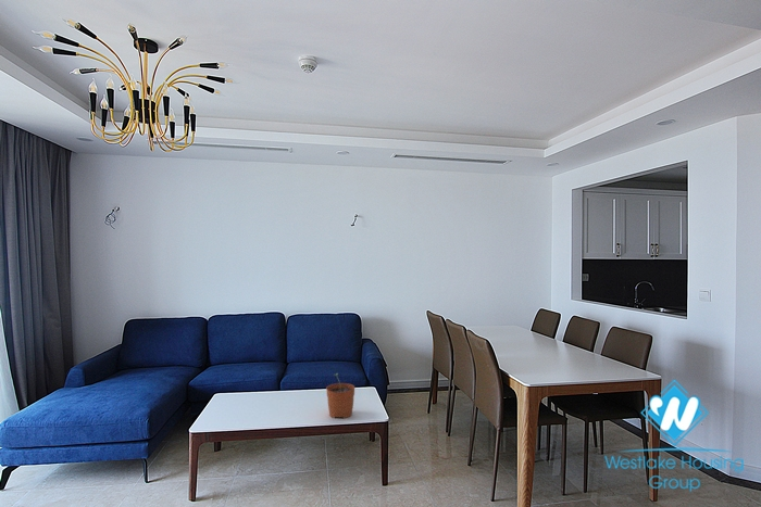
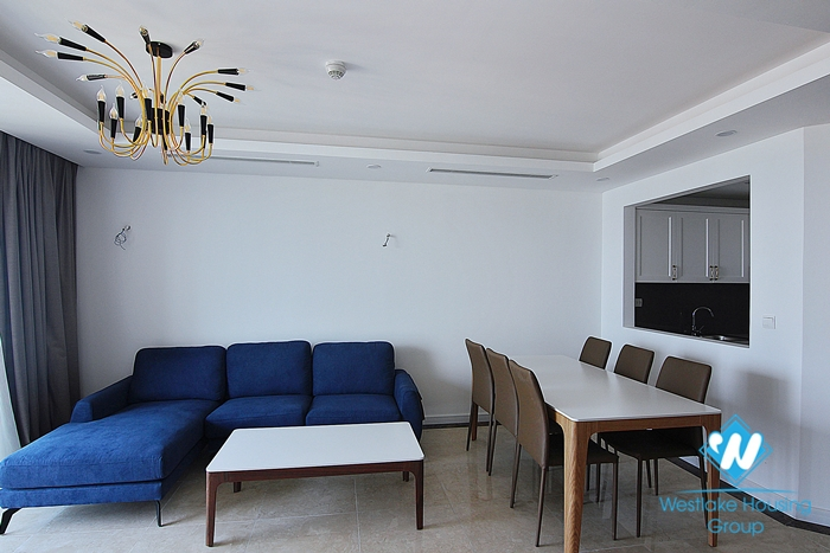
- plant pot [325,372,355,419]
